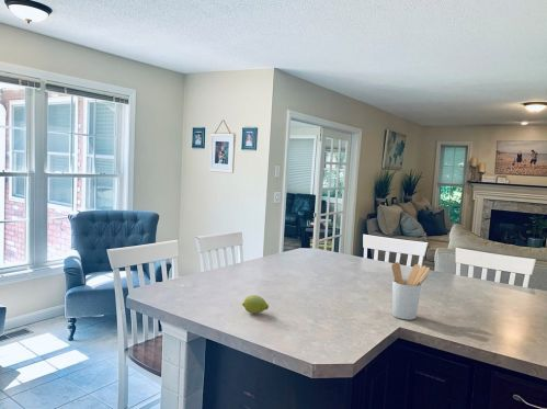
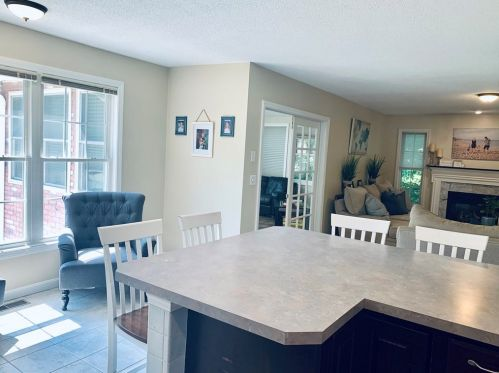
- utensil holder [390,261,431,321]
- fruit [241,294,270,315]
